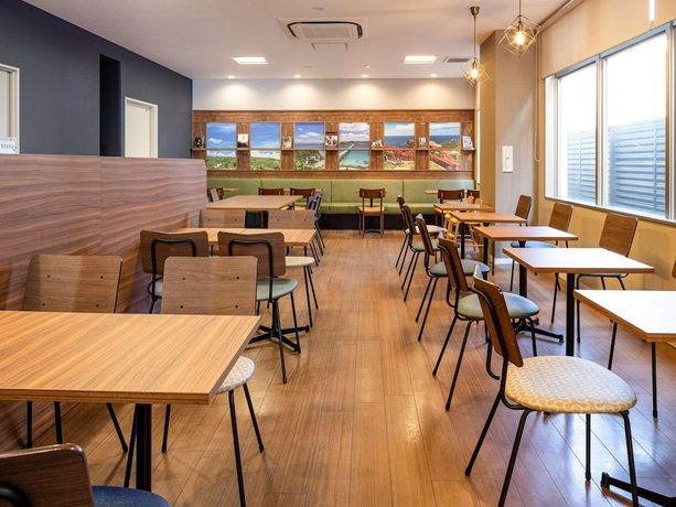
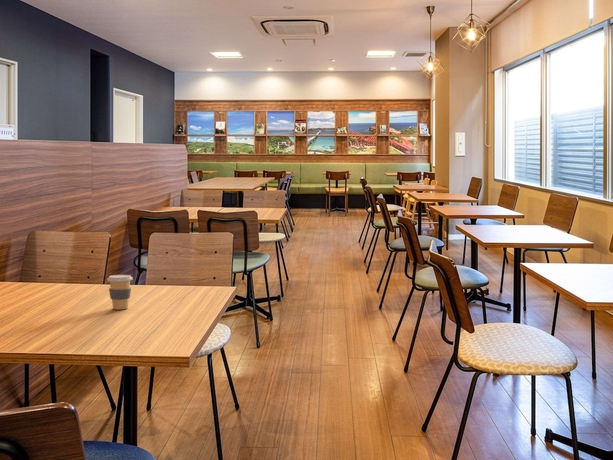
+ coffee cup [106,274,134,310]
